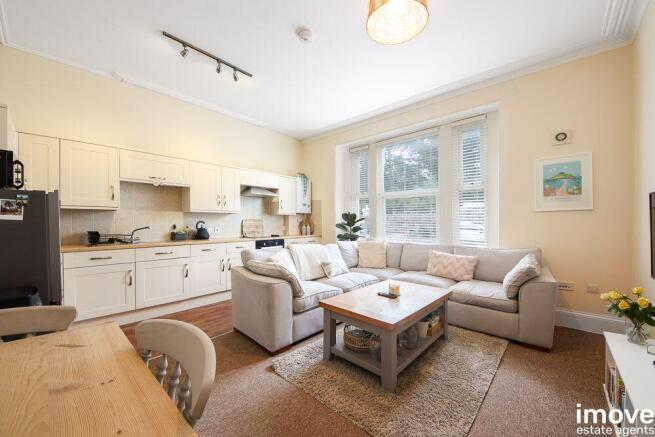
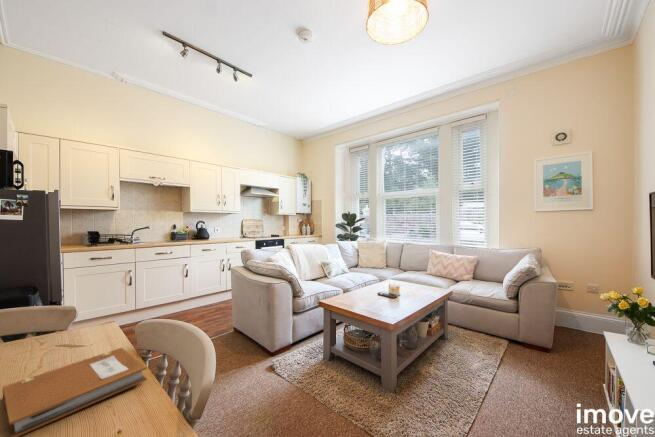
+ notebook [2,347,148,437]
